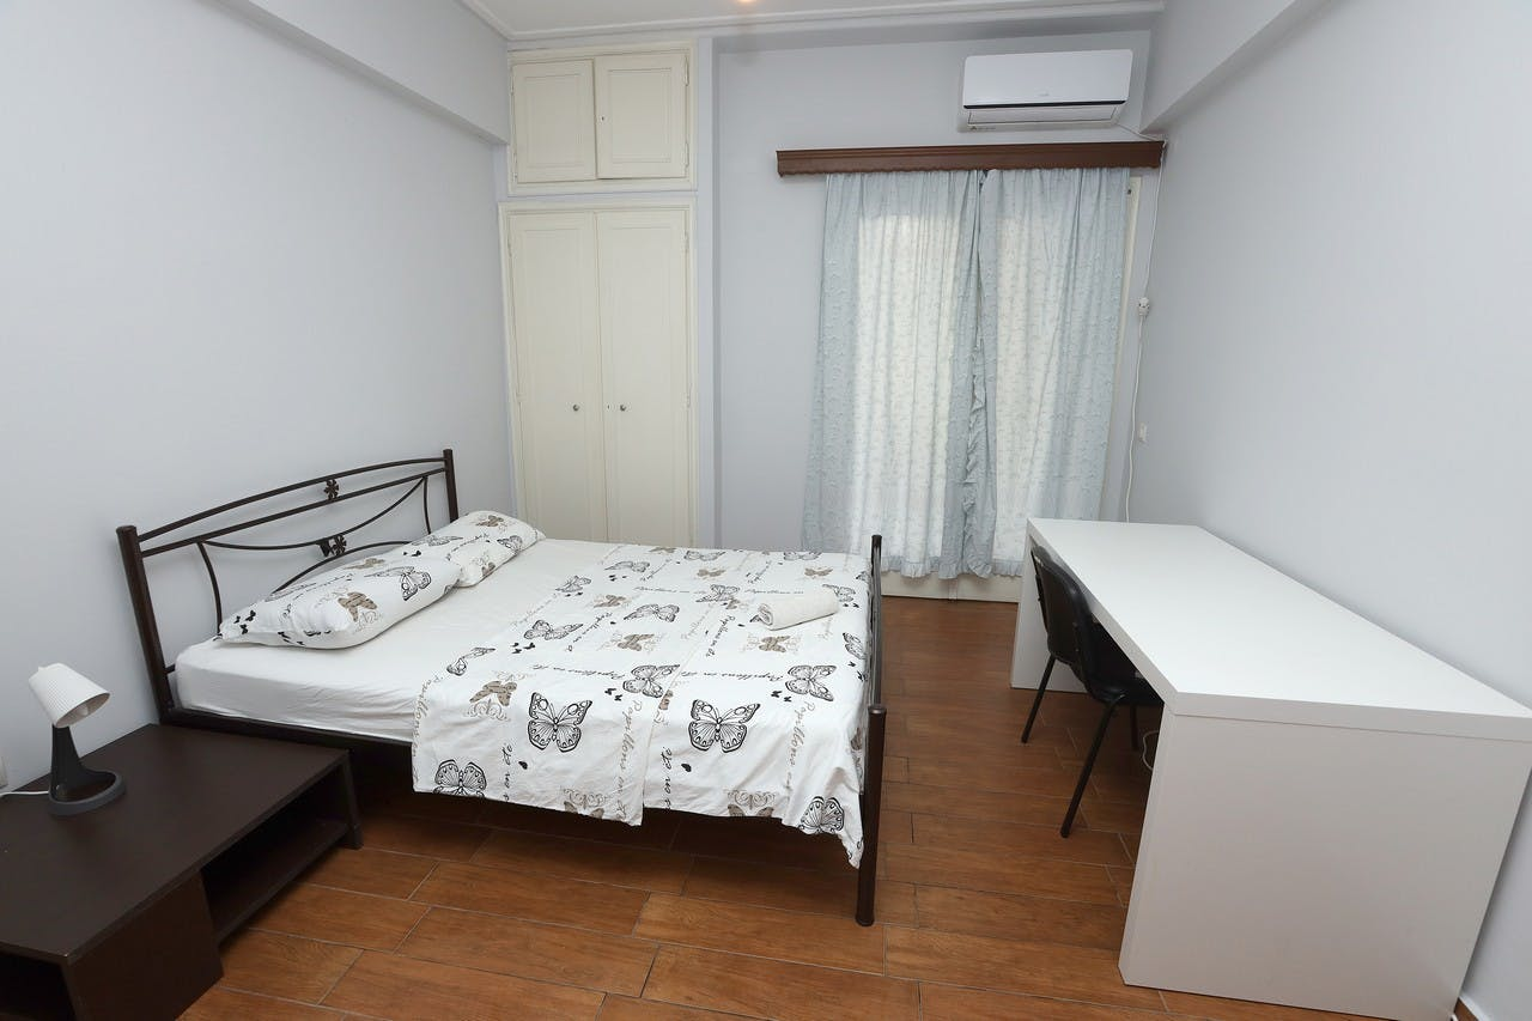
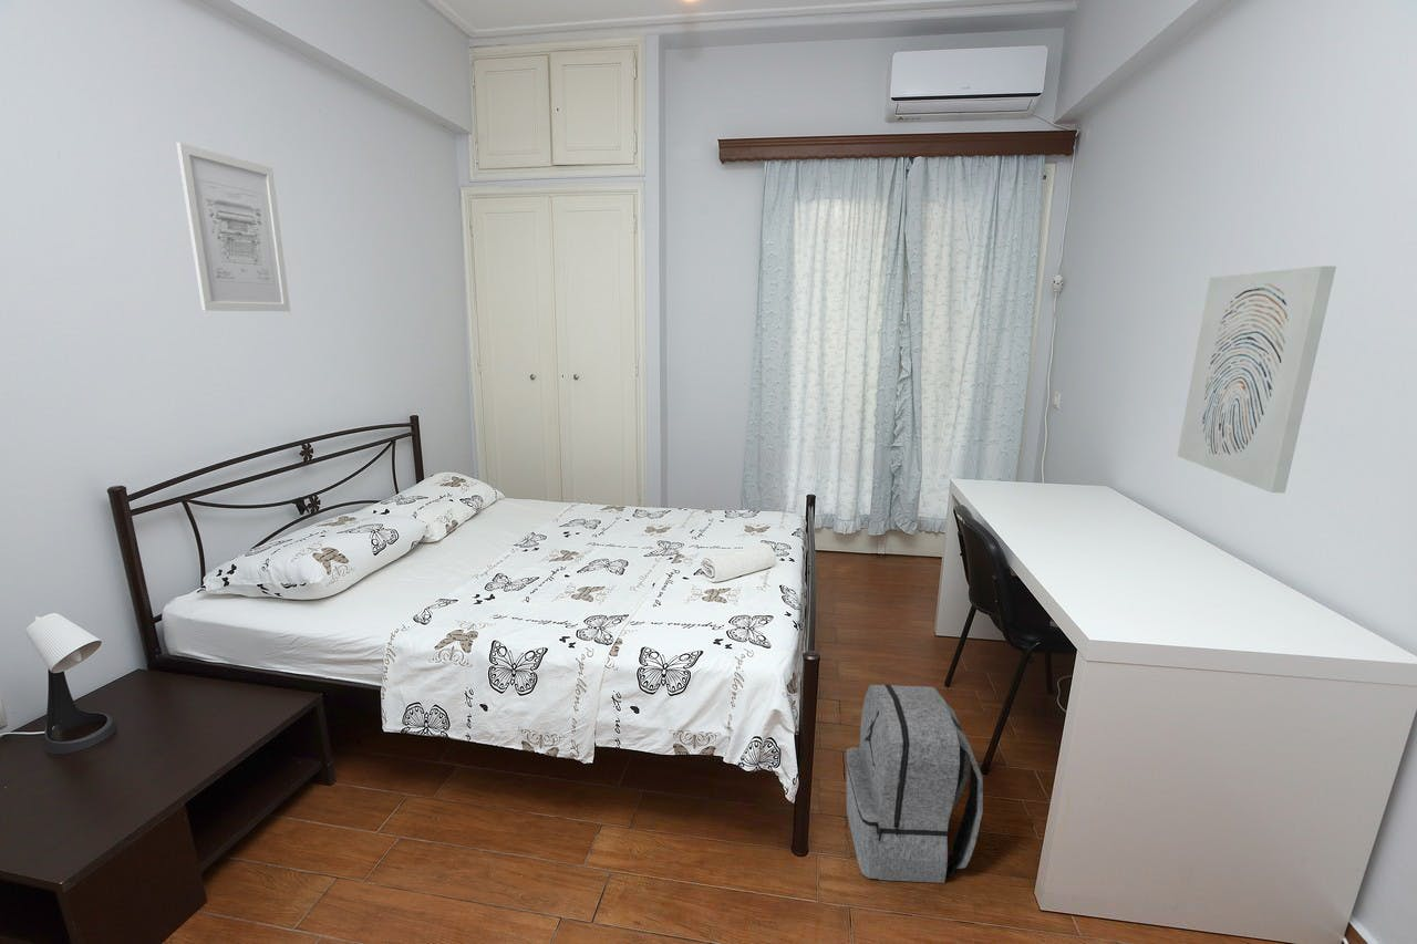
+ wall art [1176,264,1337,495]
+ backpack [845,684,984,884]
+ wall art [176,142,291,312]
